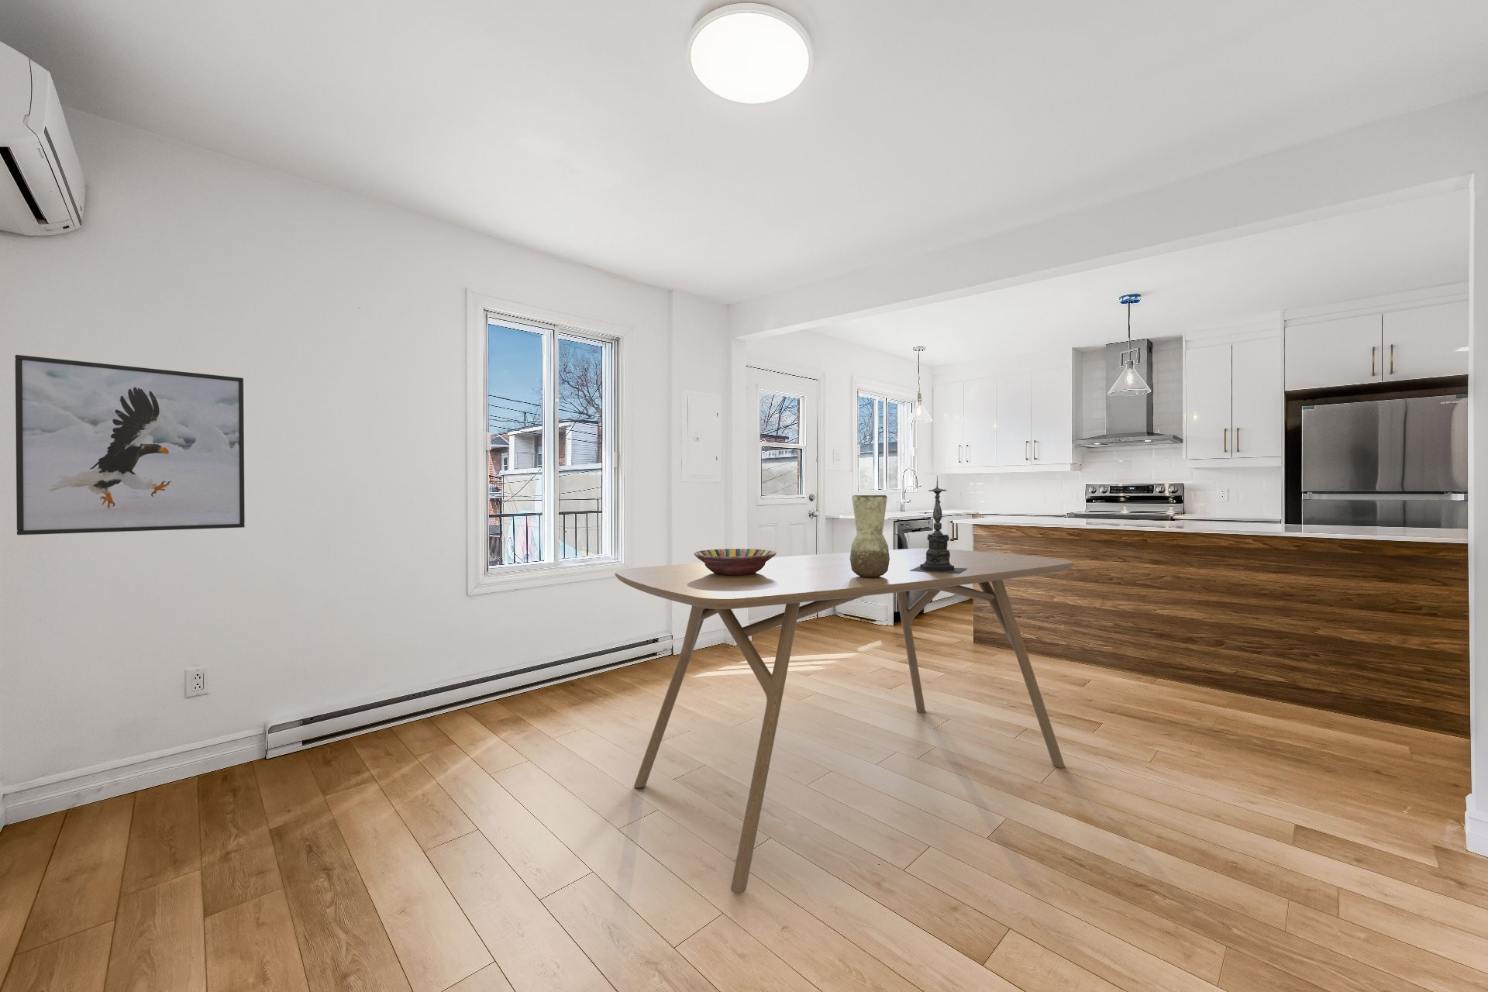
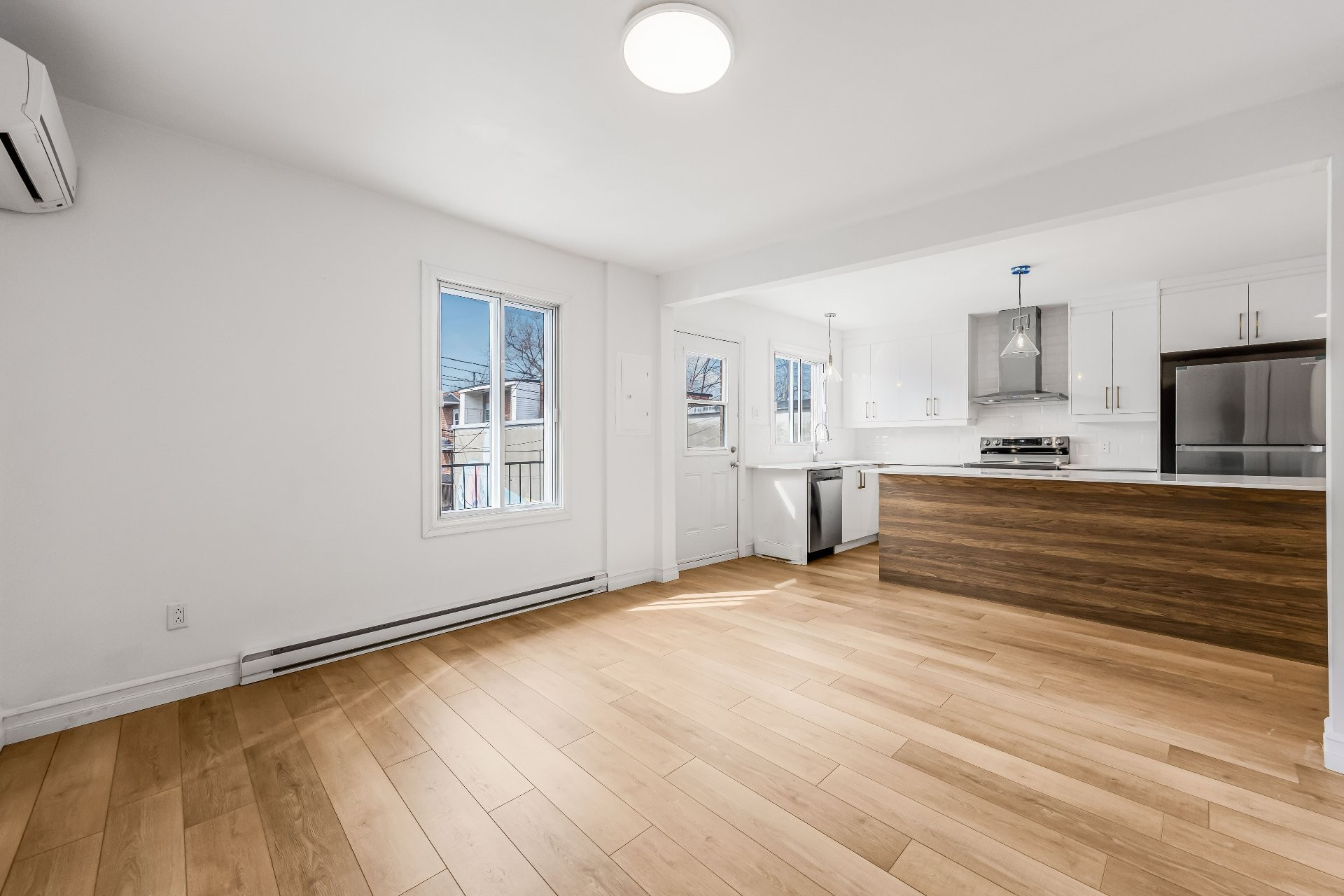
- vase [850,495,890,578]
- serving bowl [693,548,777,576]
- dining table [614,547,1074,895]
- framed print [14,354,246,536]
- candle holder [909,475,968,574]
